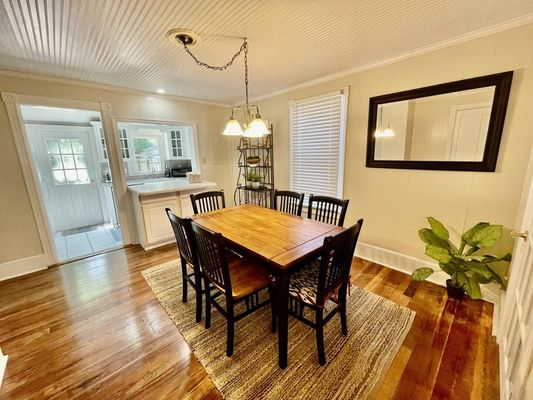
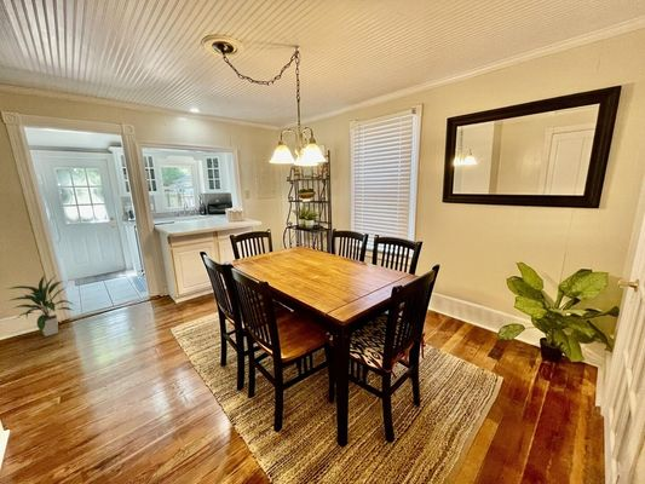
+ indoor plant [6,273,75,338]
